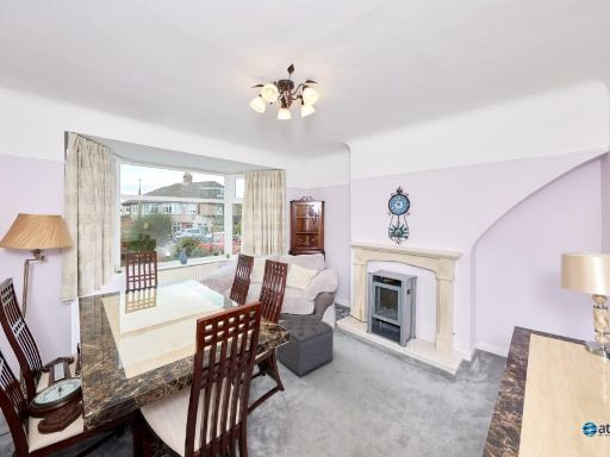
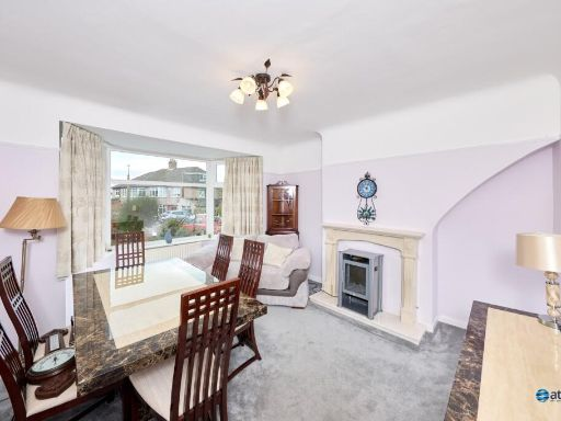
- ottoman [275,314,335,377]
